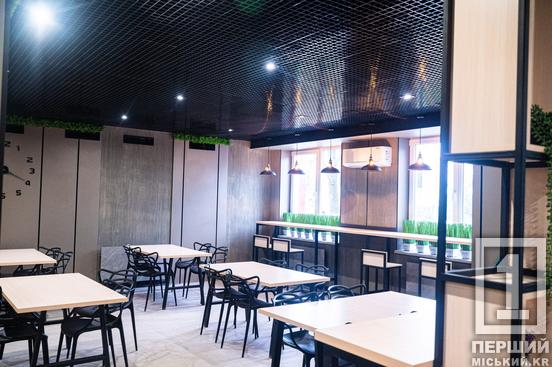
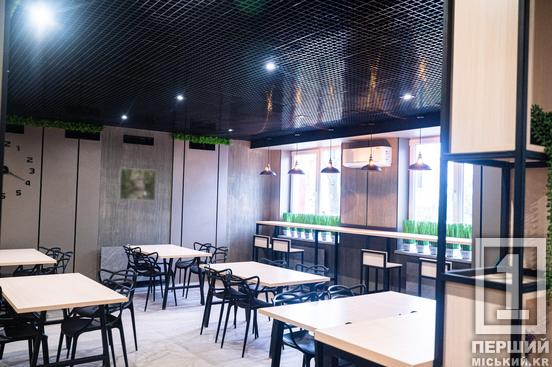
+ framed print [118,167,157,201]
